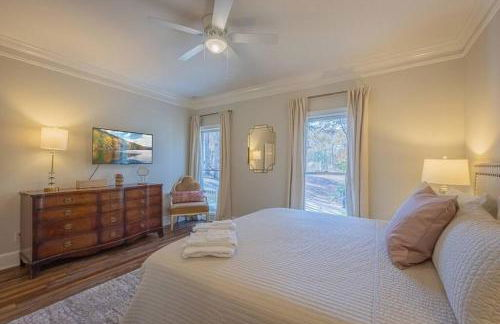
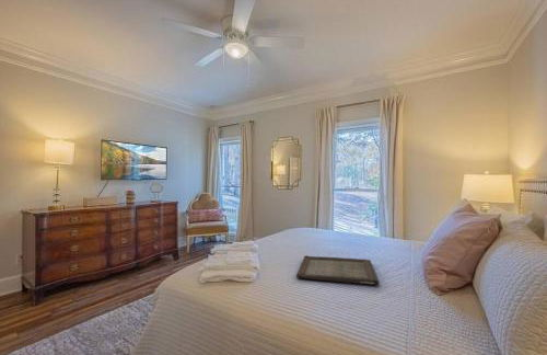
+ serving tray [295,254,380,286]
